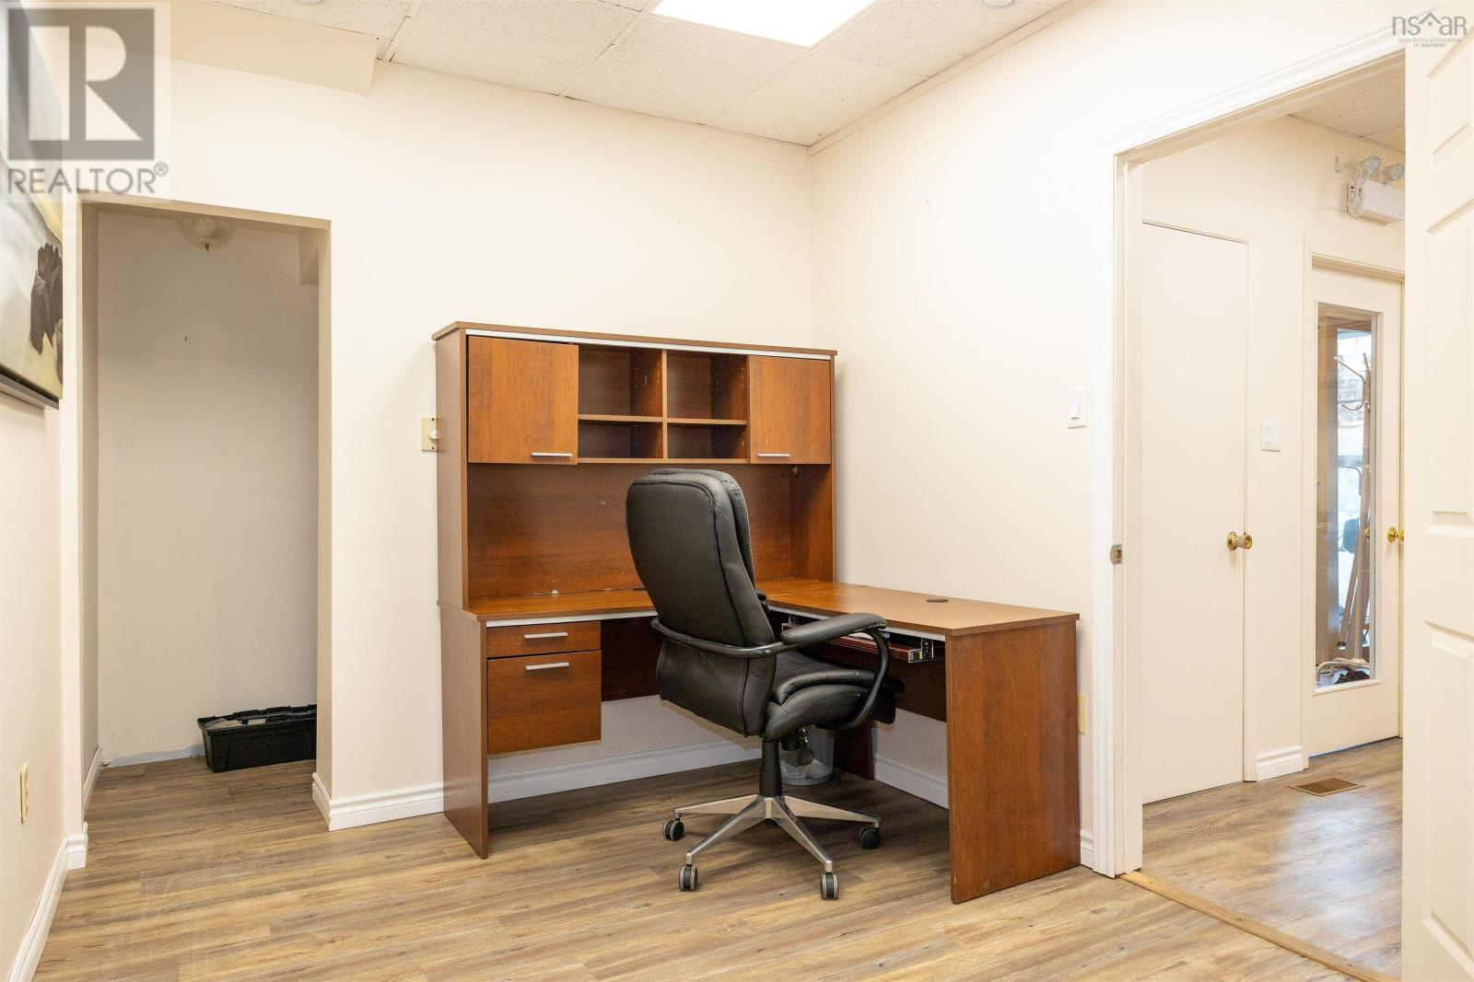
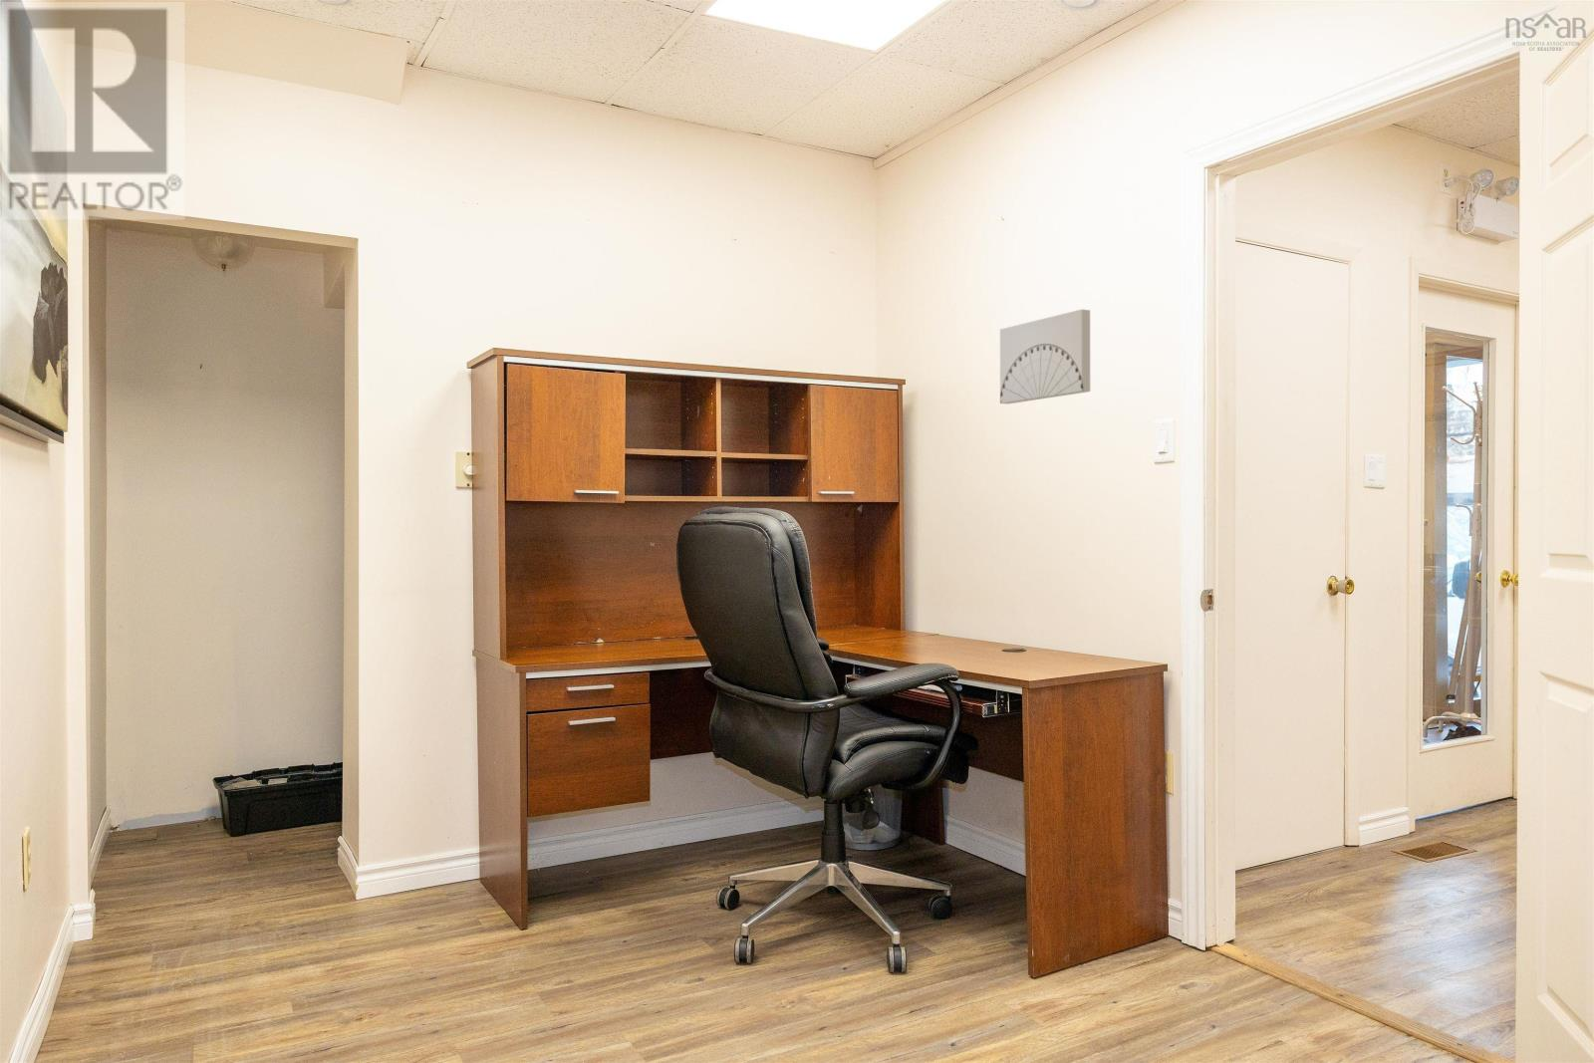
+ wall art [1000,307,1091,405]
